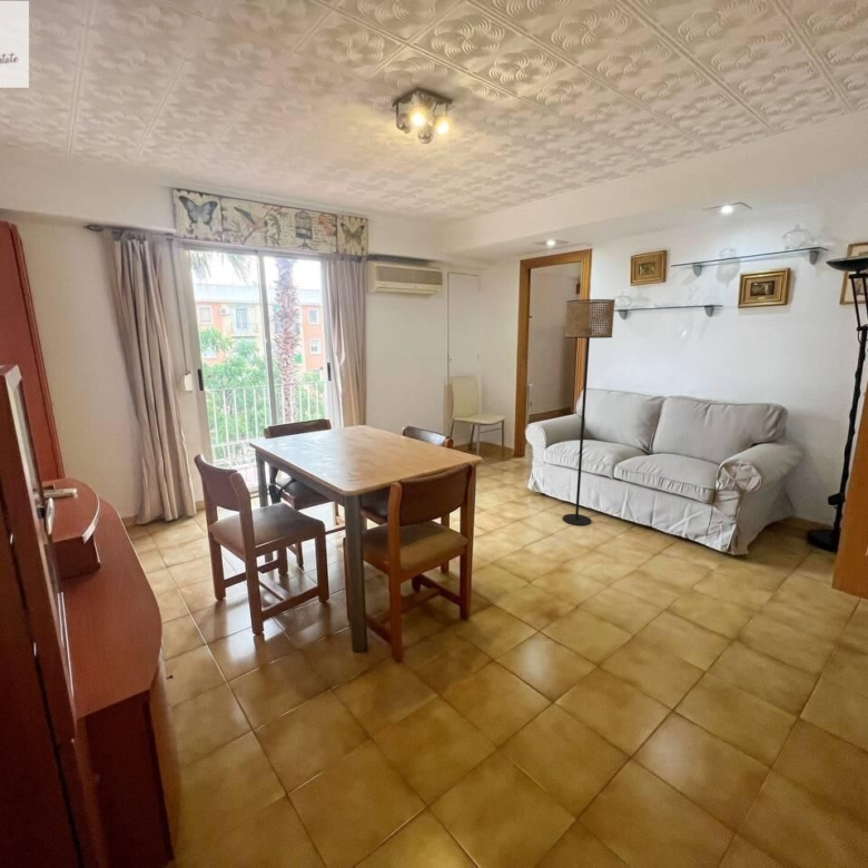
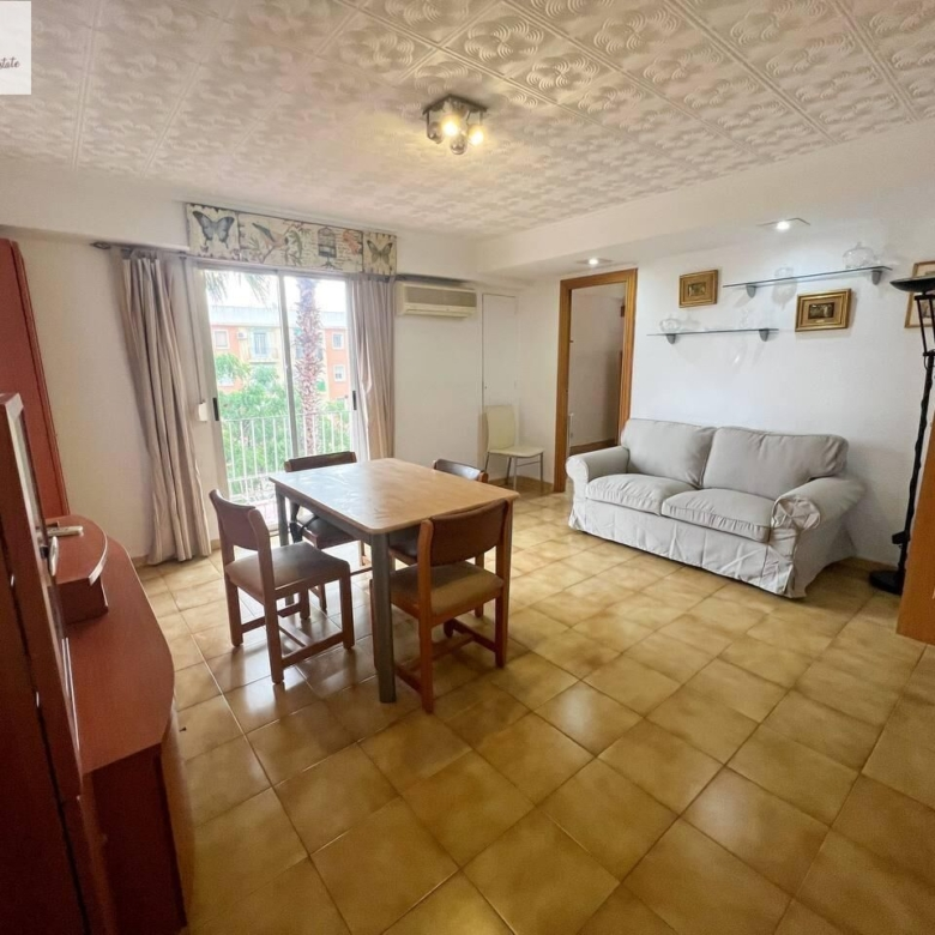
- floor lamp [562,298,617,526]
